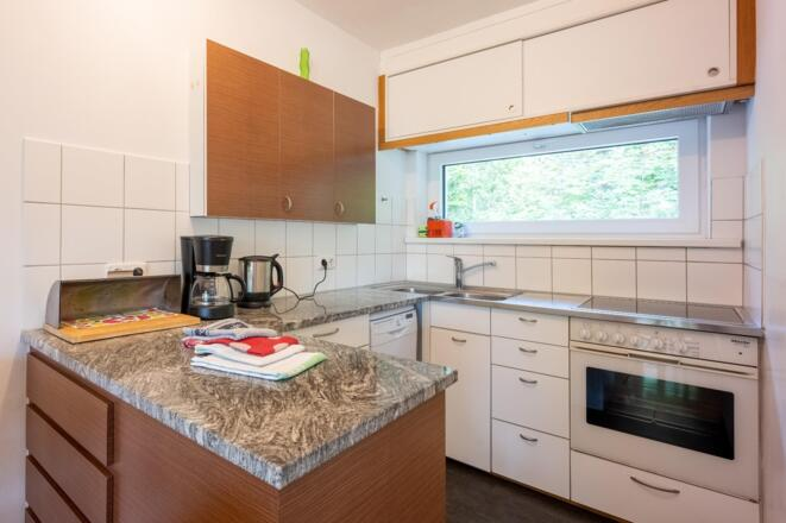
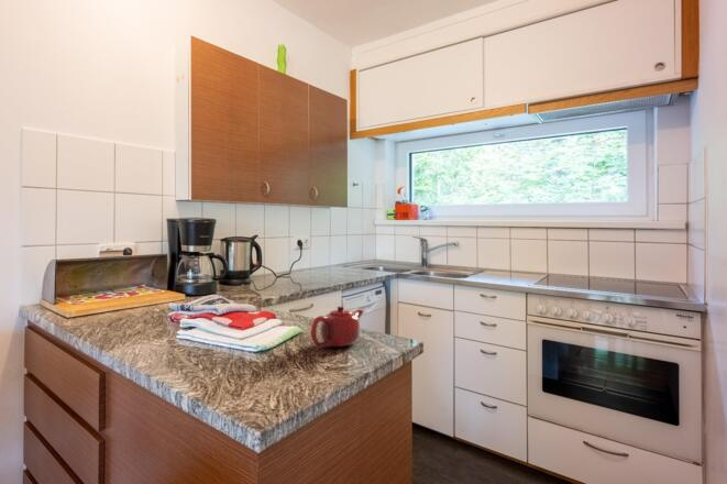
+ teapot [310,305,365,349]
